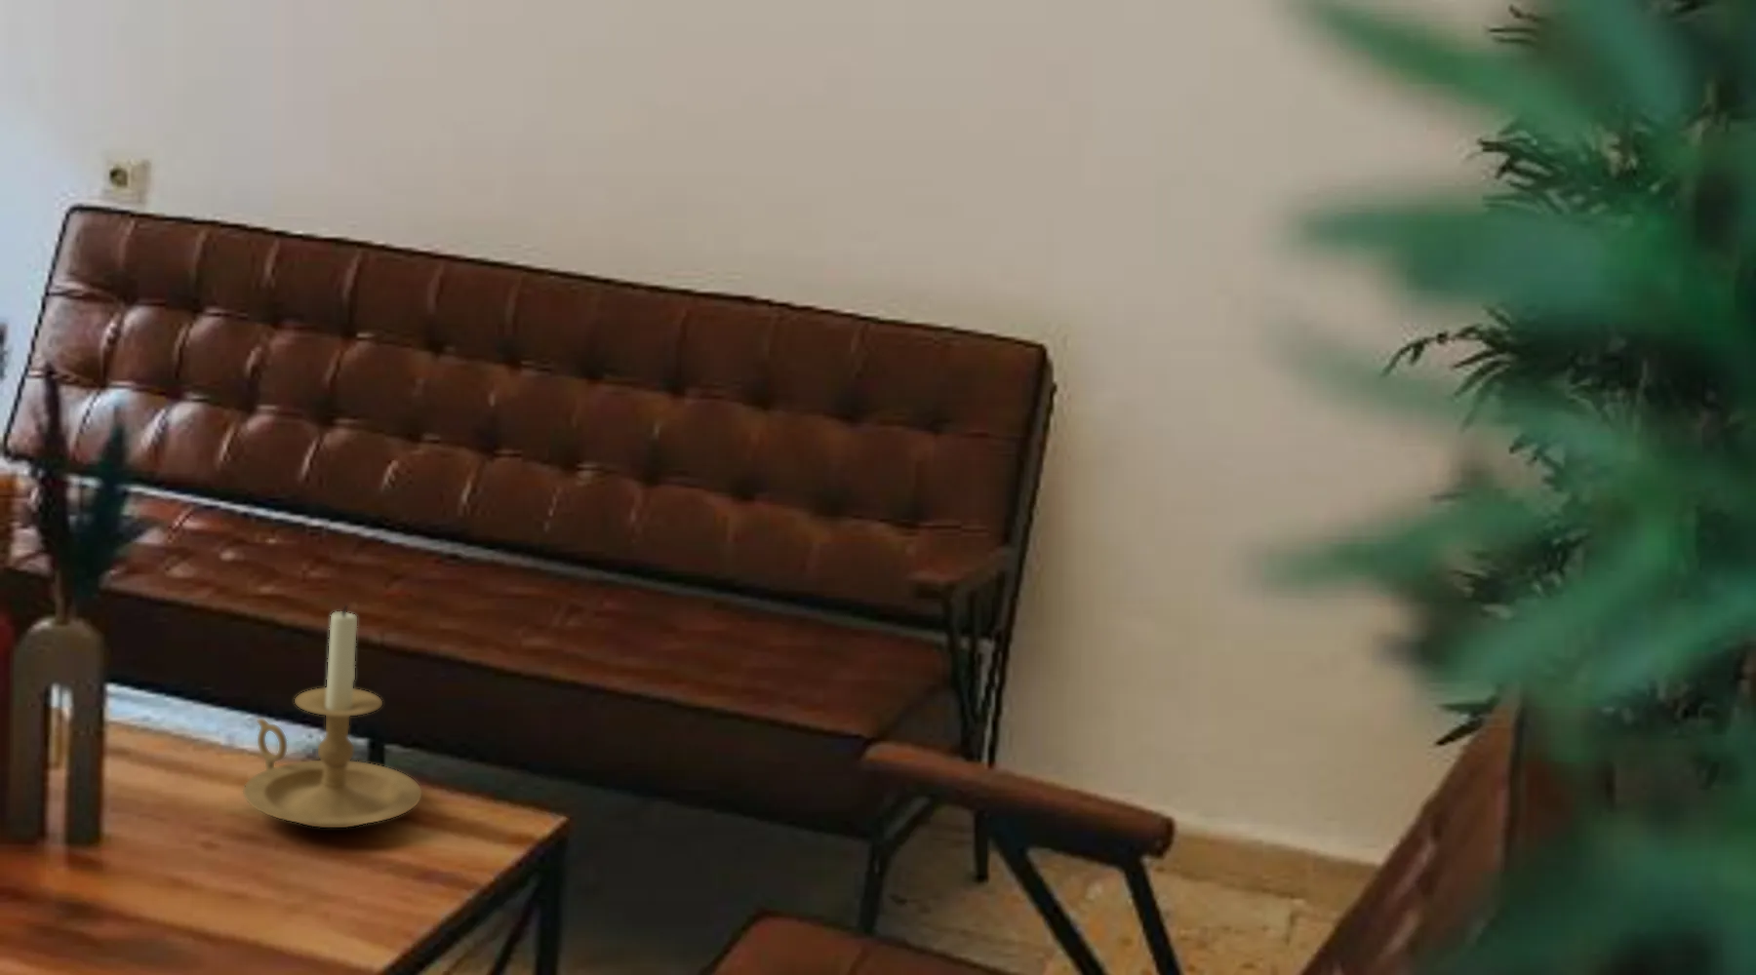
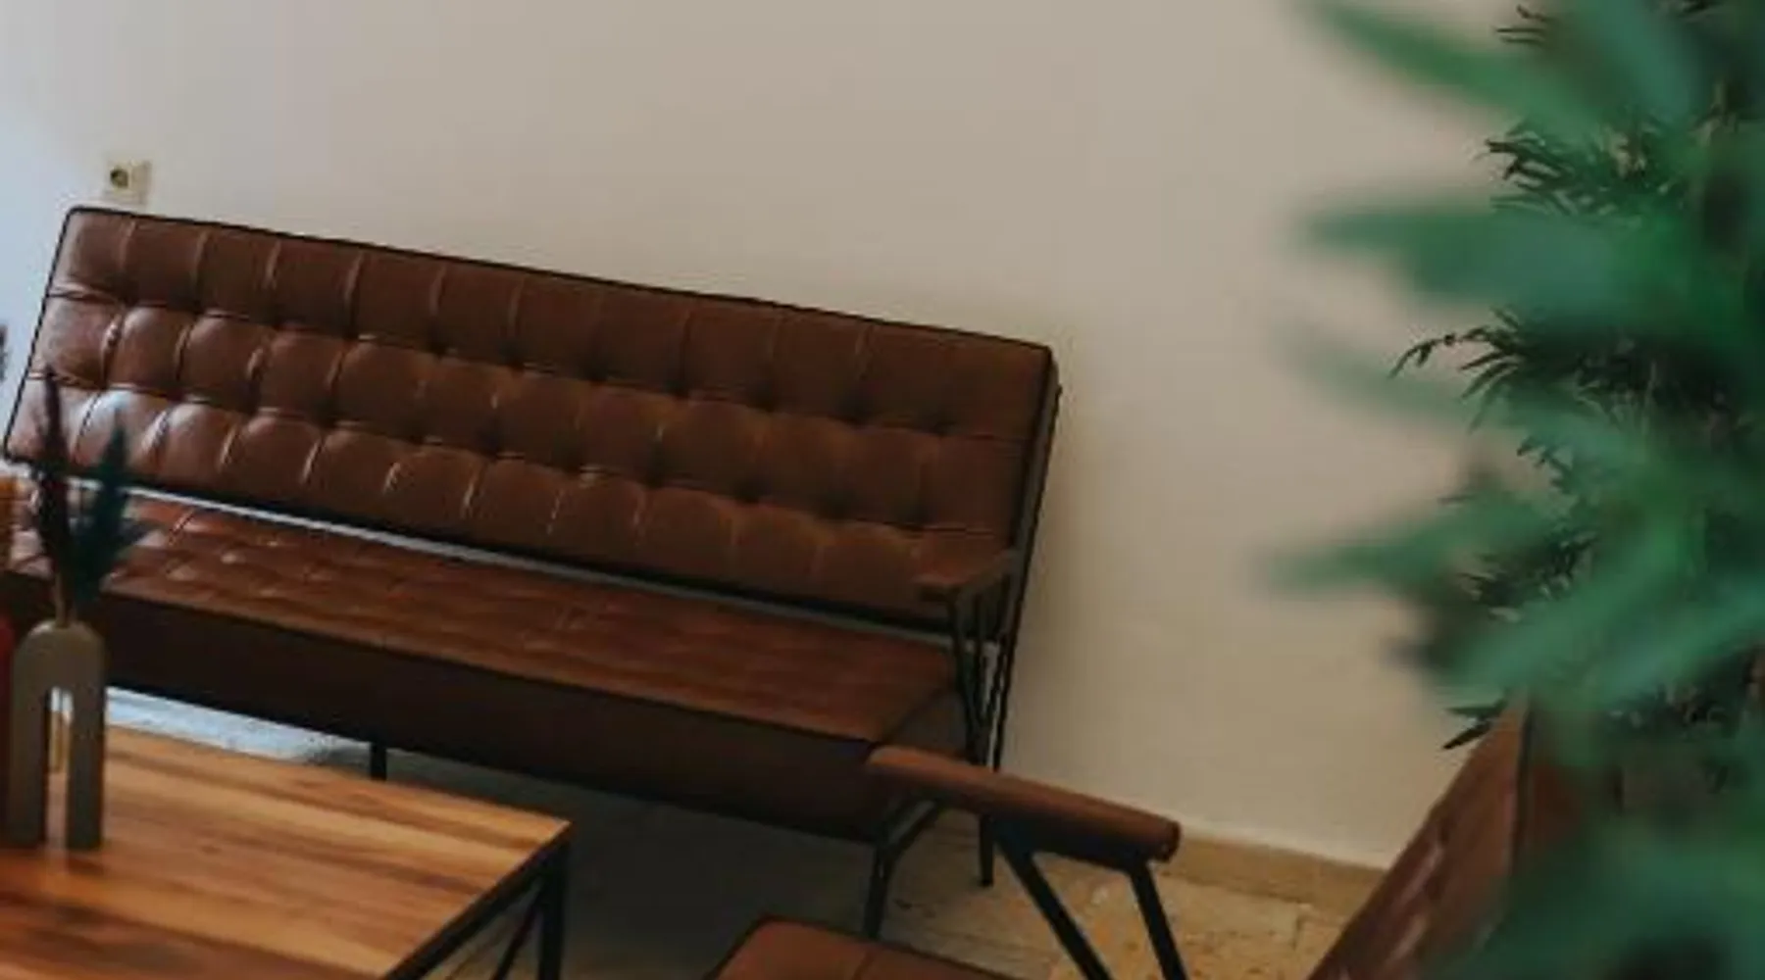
- candle holder [241,604,423,829]
